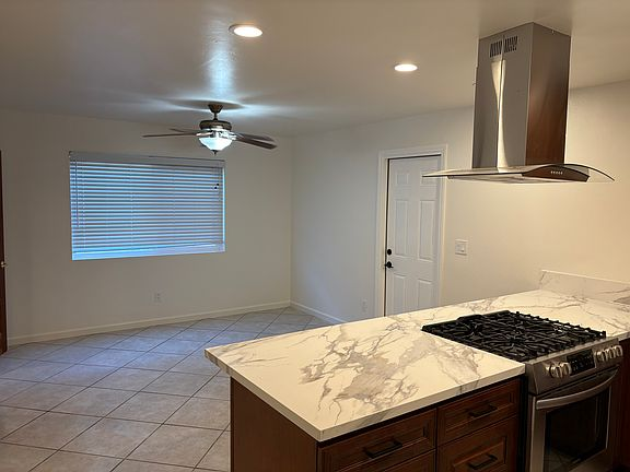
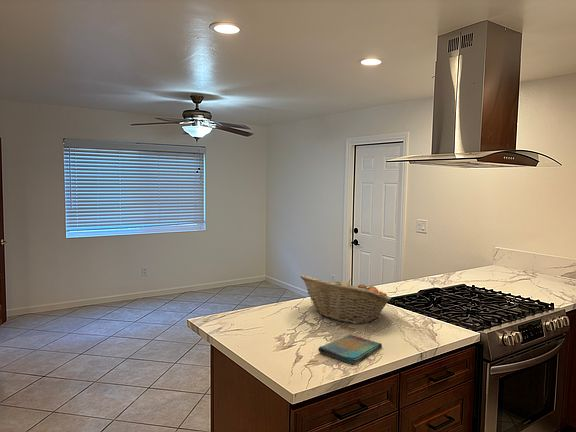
+ dish towel [317,333,383,365]
+ fruit basket [299,274,392,325]
